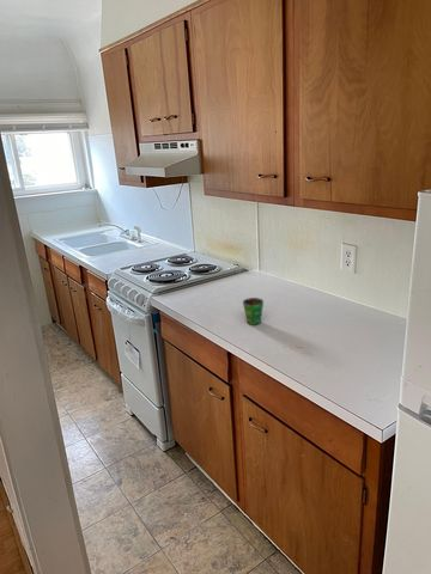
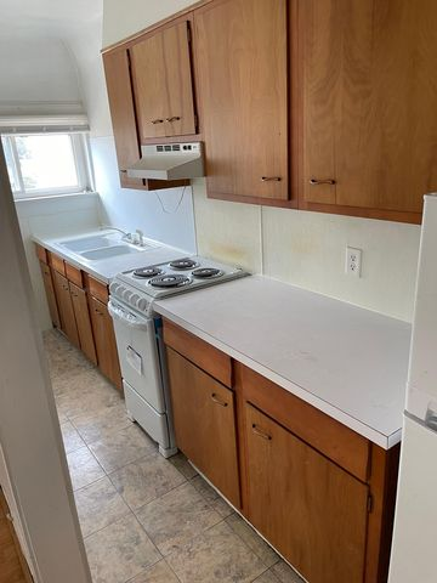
- cup [242,297,265,326]
